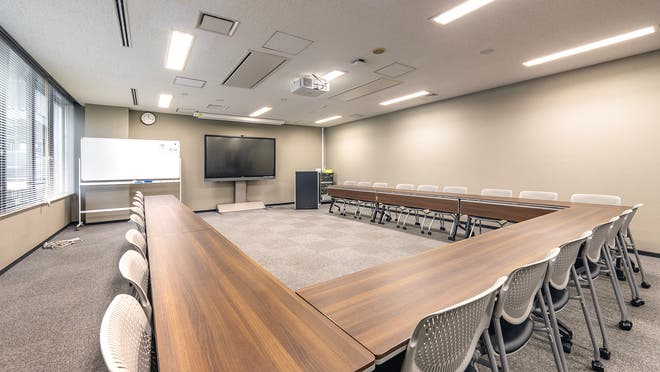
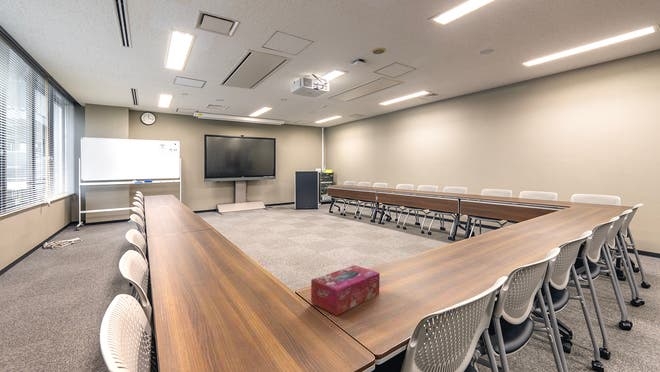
+ tissue box [310,264,381,316]
